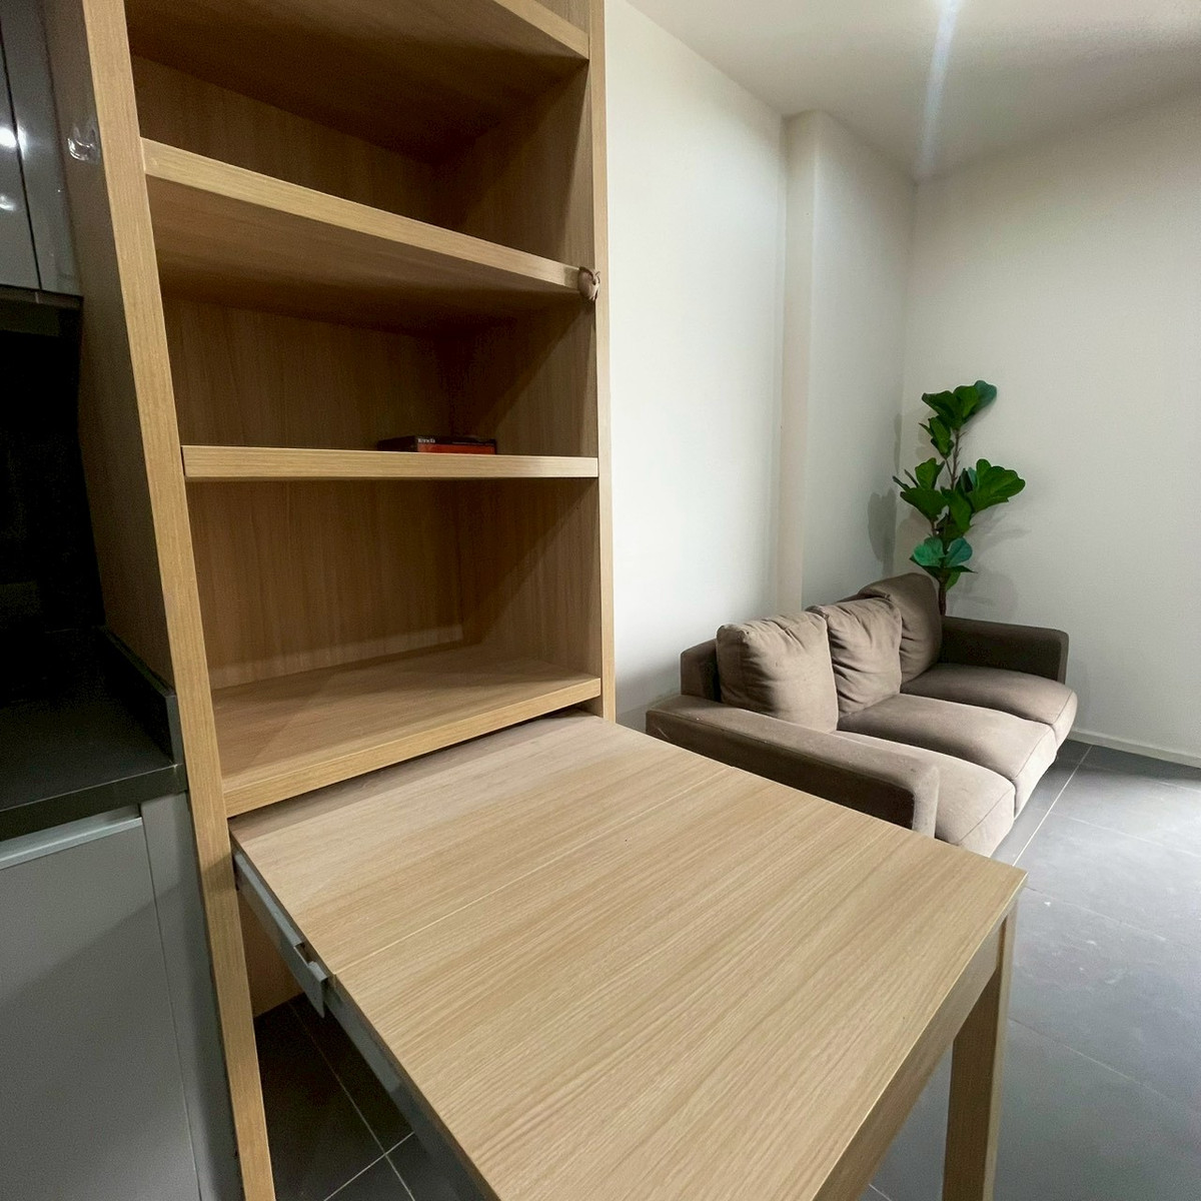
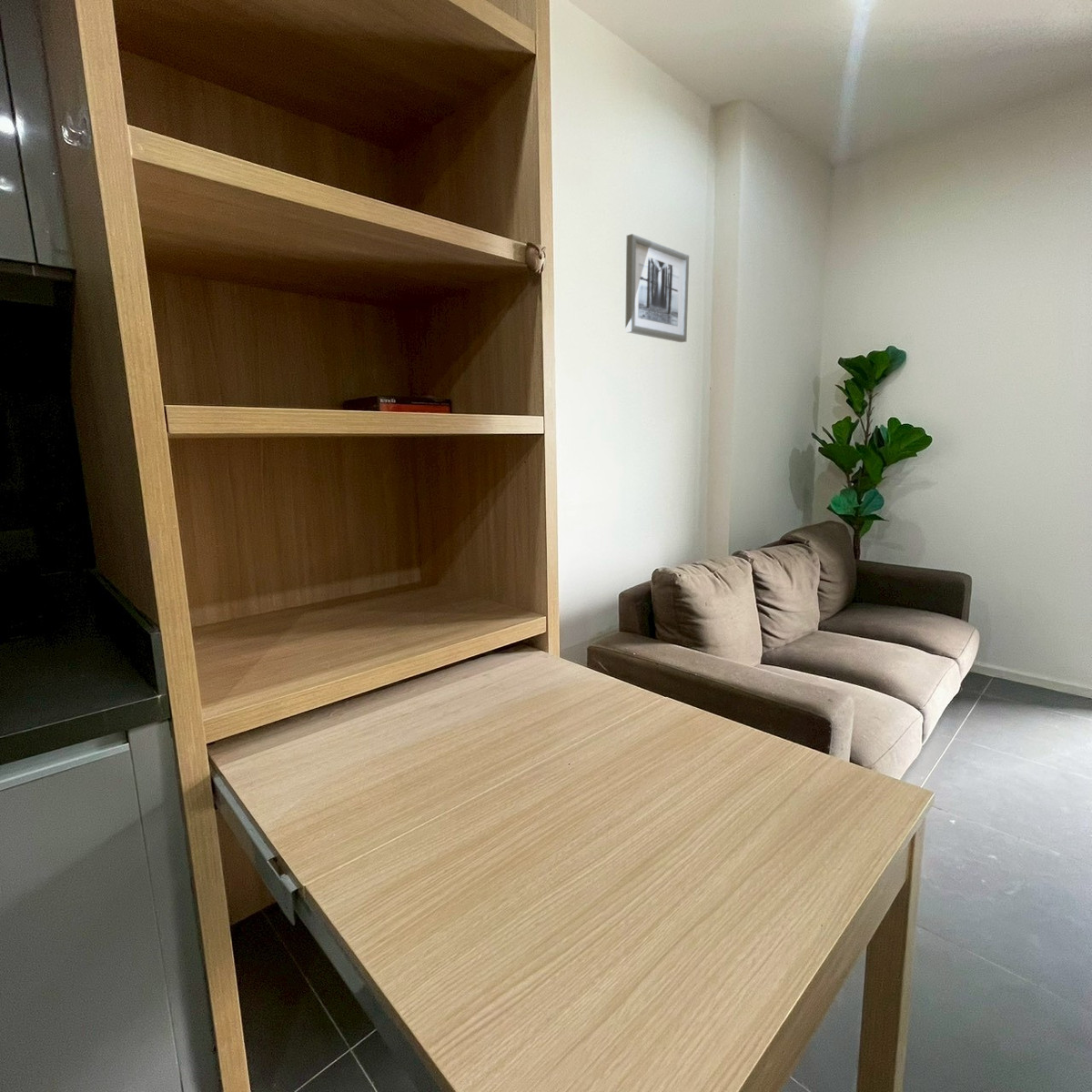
+ wall art [624,233,690,343]
